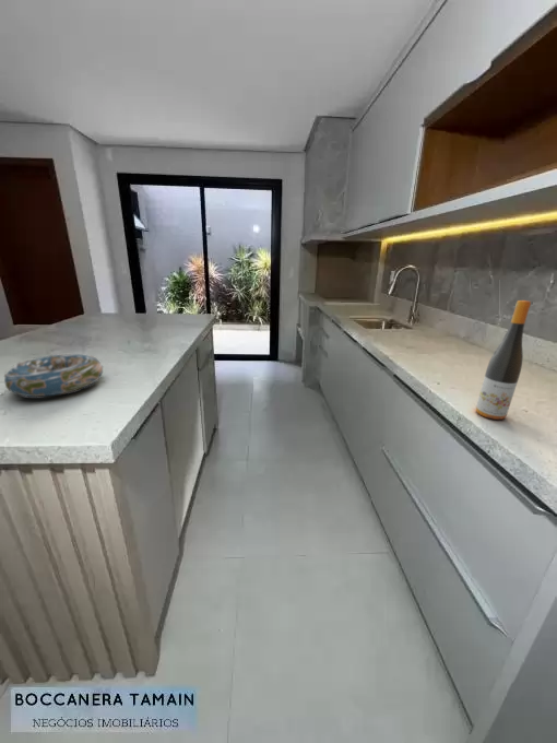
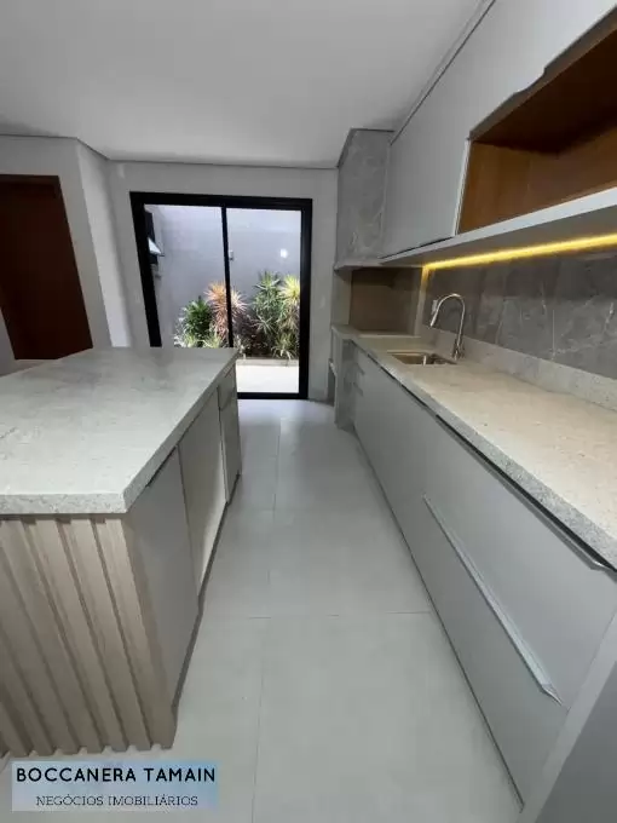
- decorative bowl [3,353,104,399]
- wine bottle [475,299,532,421]
